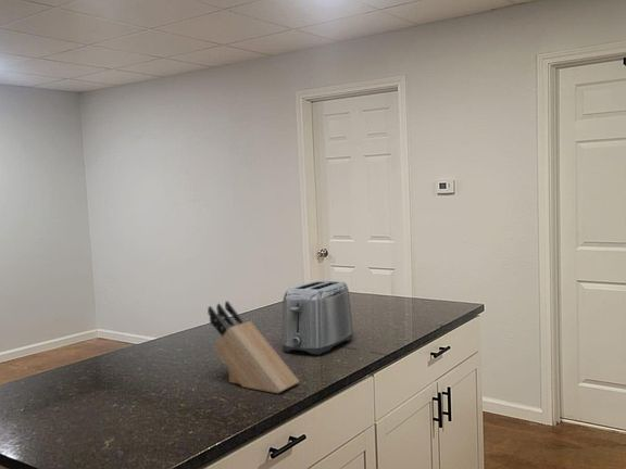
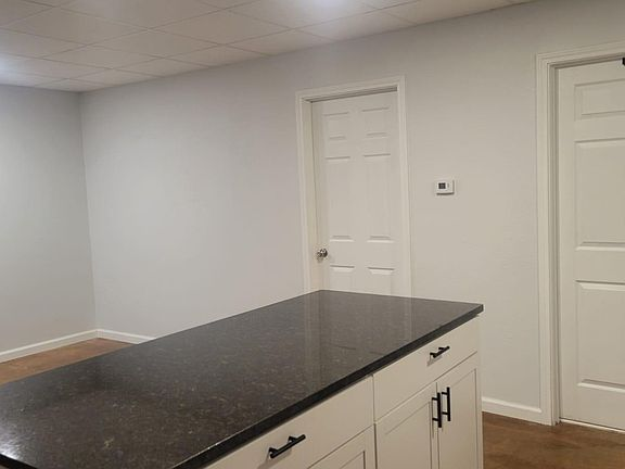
- knife block [206,300,301,394]
- toaster [280,280,354,356]
